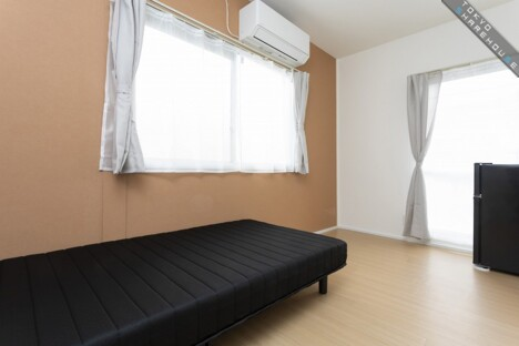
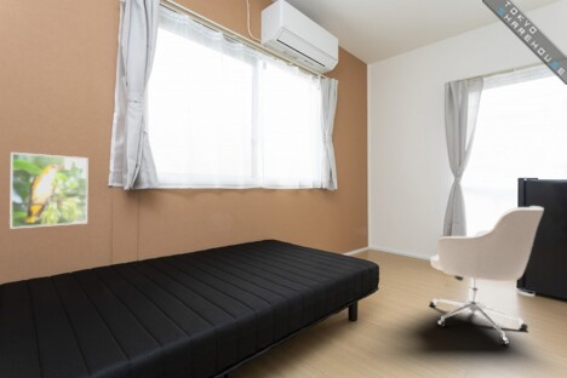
+ chair [429,205,545,345]
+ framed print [8,151,90,230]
